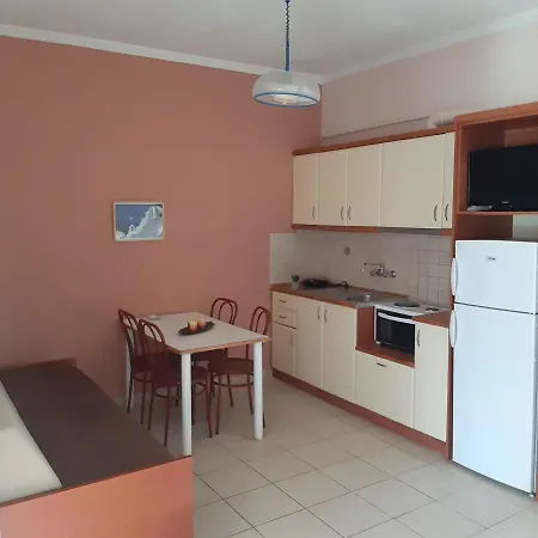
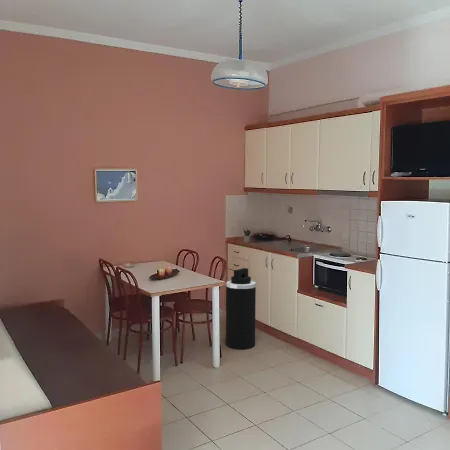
+ trash can [225,267,257,350]
